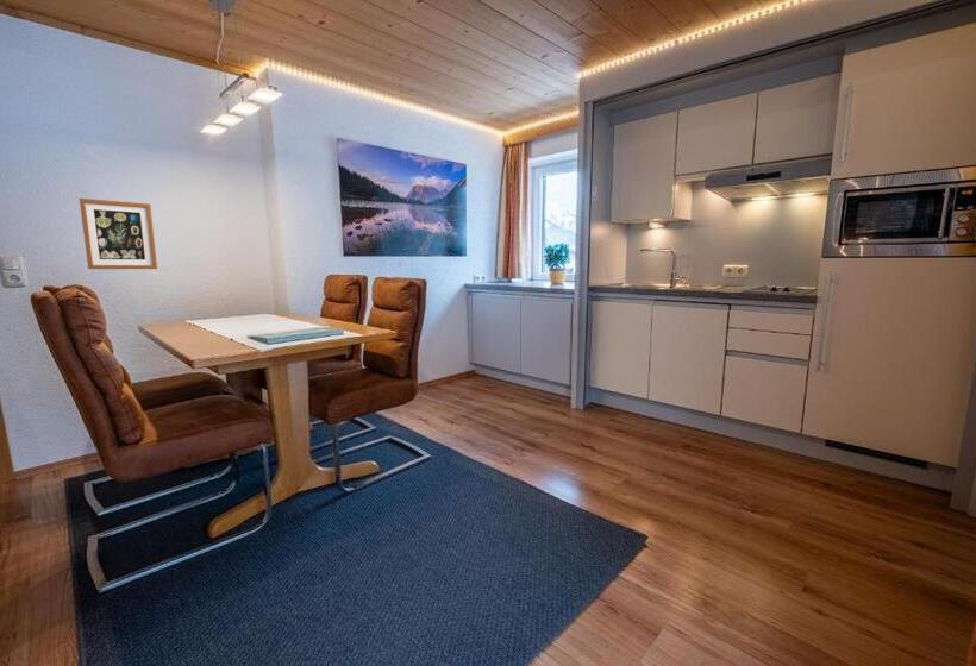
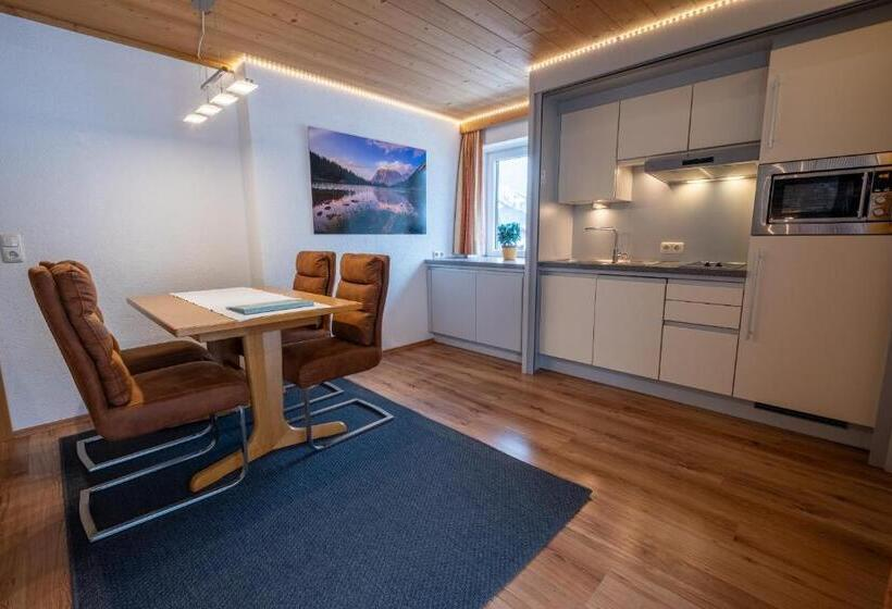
- wall art [79,197,158,270]
